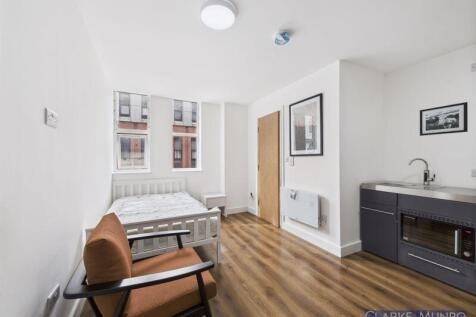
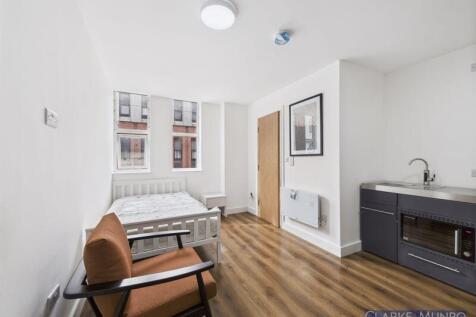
- picture frame [419,101,469,137]
